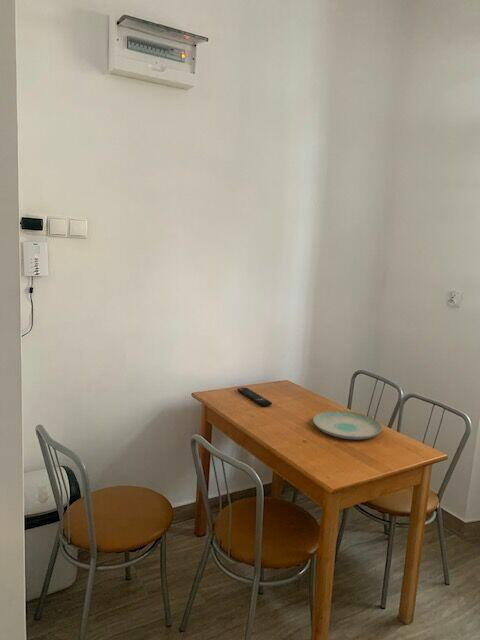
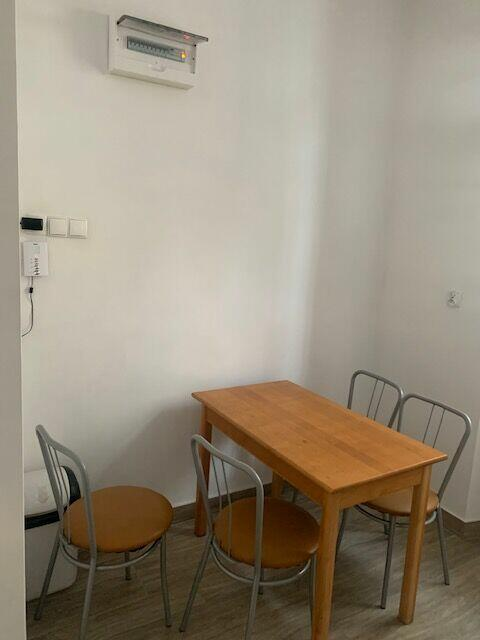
- plate [312,410,383,441]
- remote control [236,387,273,407]
